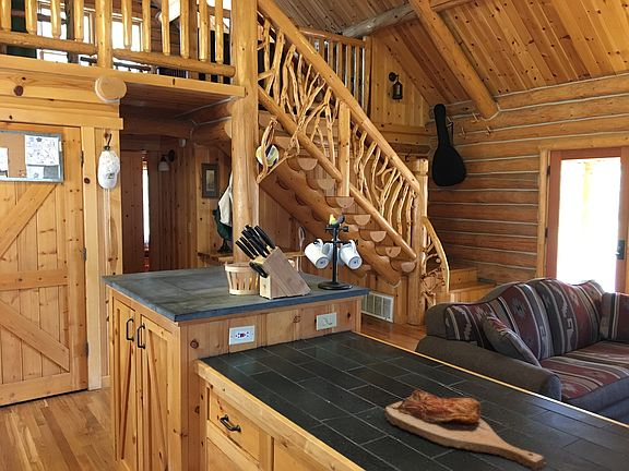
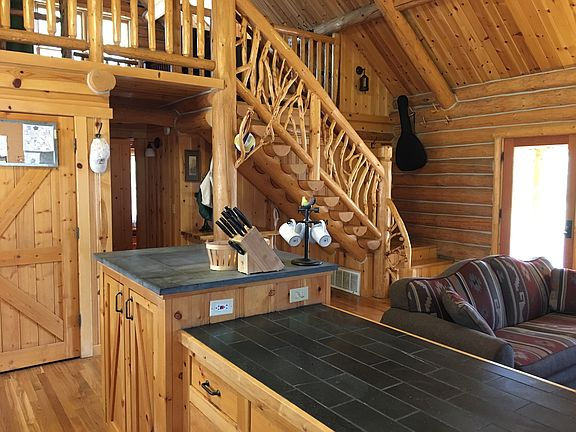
- cutting board [383,389,547,471]
